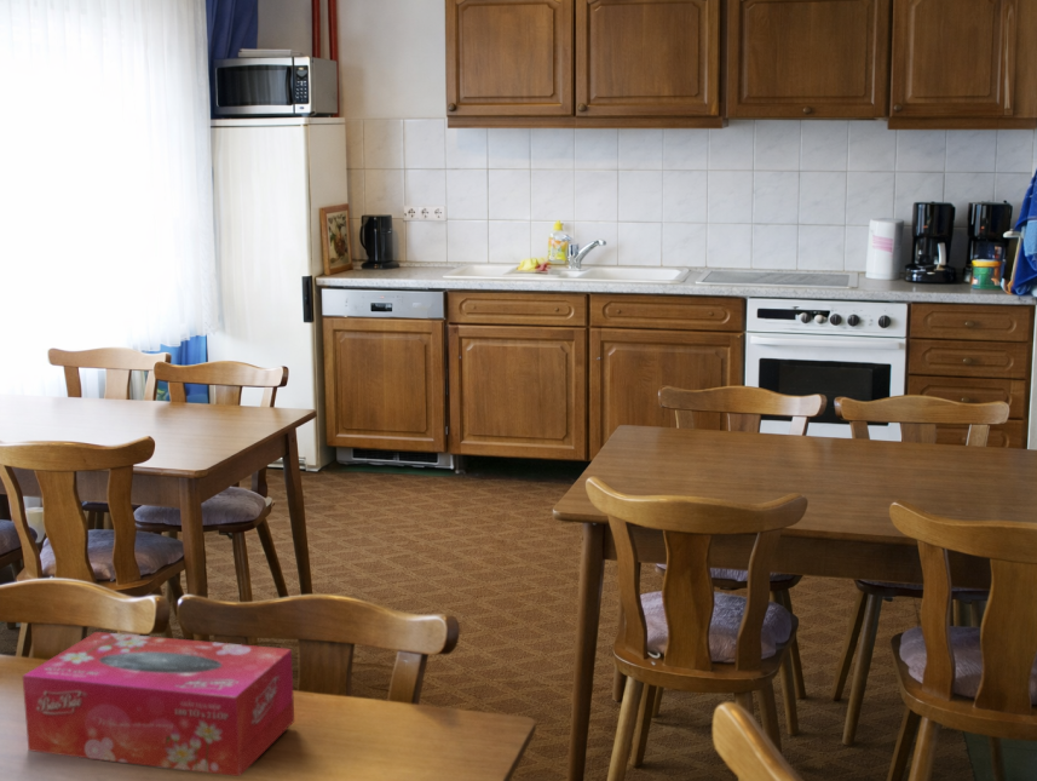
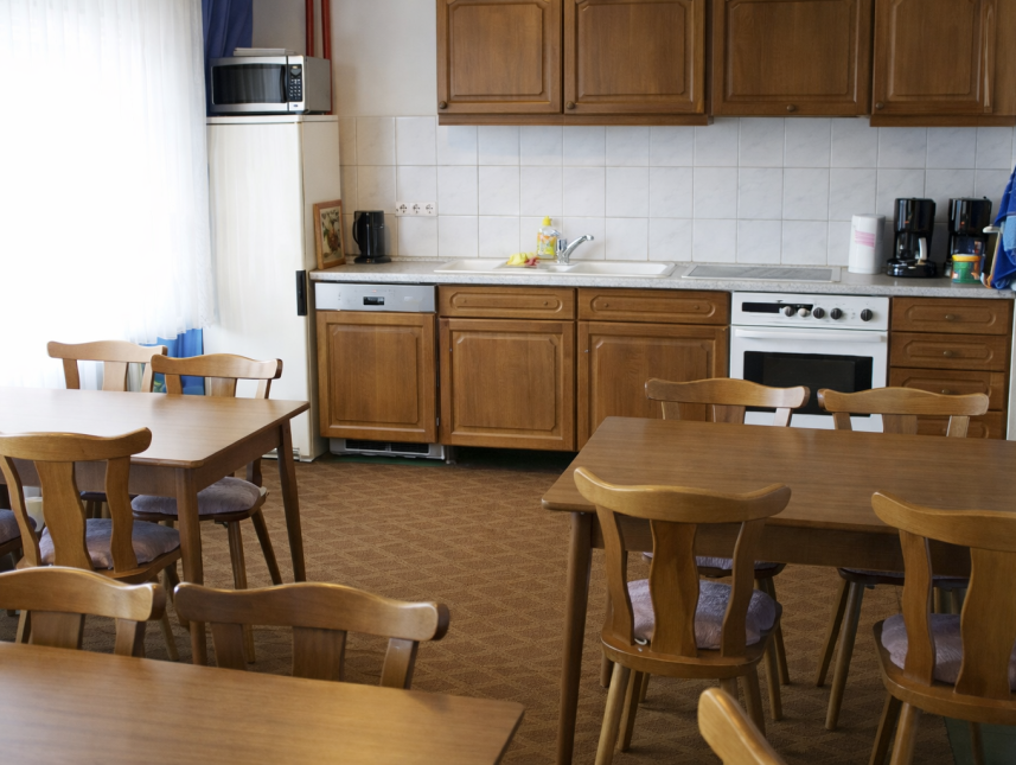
- tissue box [22,631,295,777]
